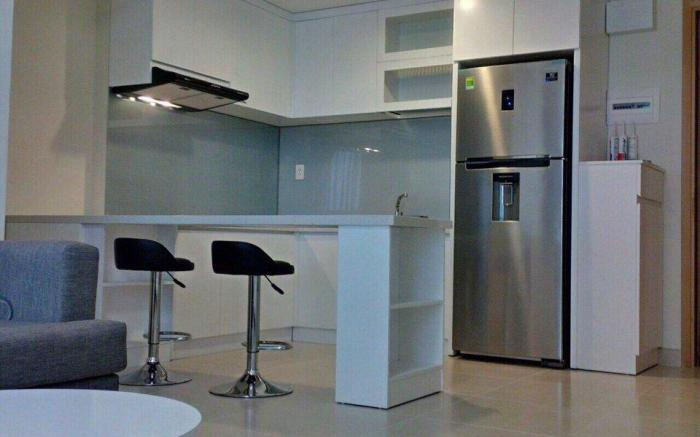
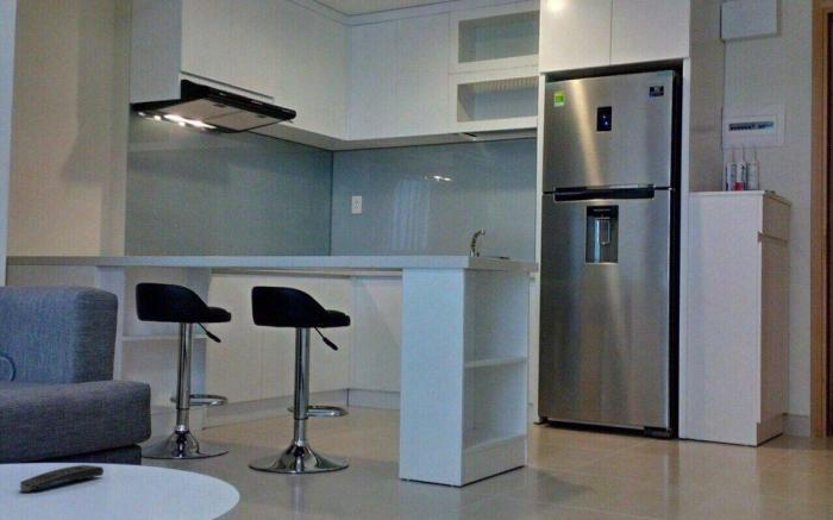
+ remote control [19,464,105,493]
